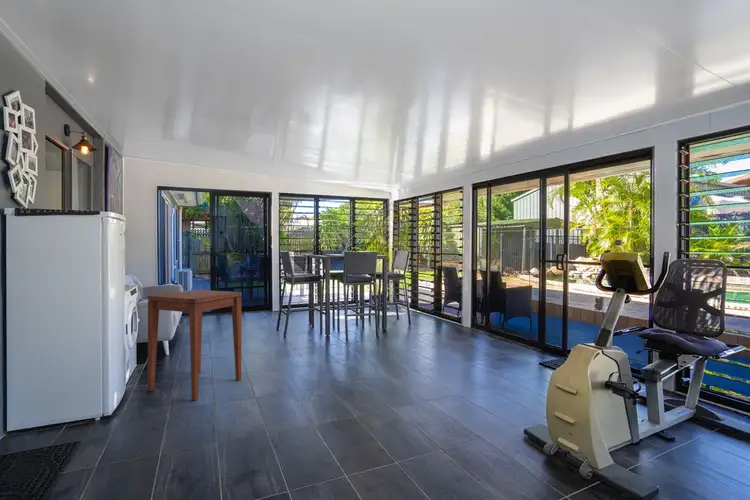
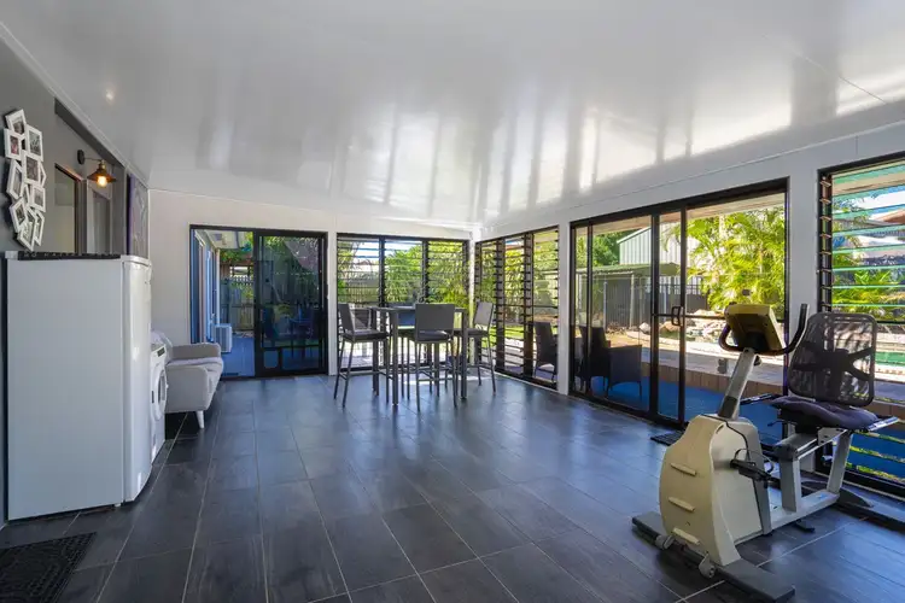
- side table [147,289,243,401]
